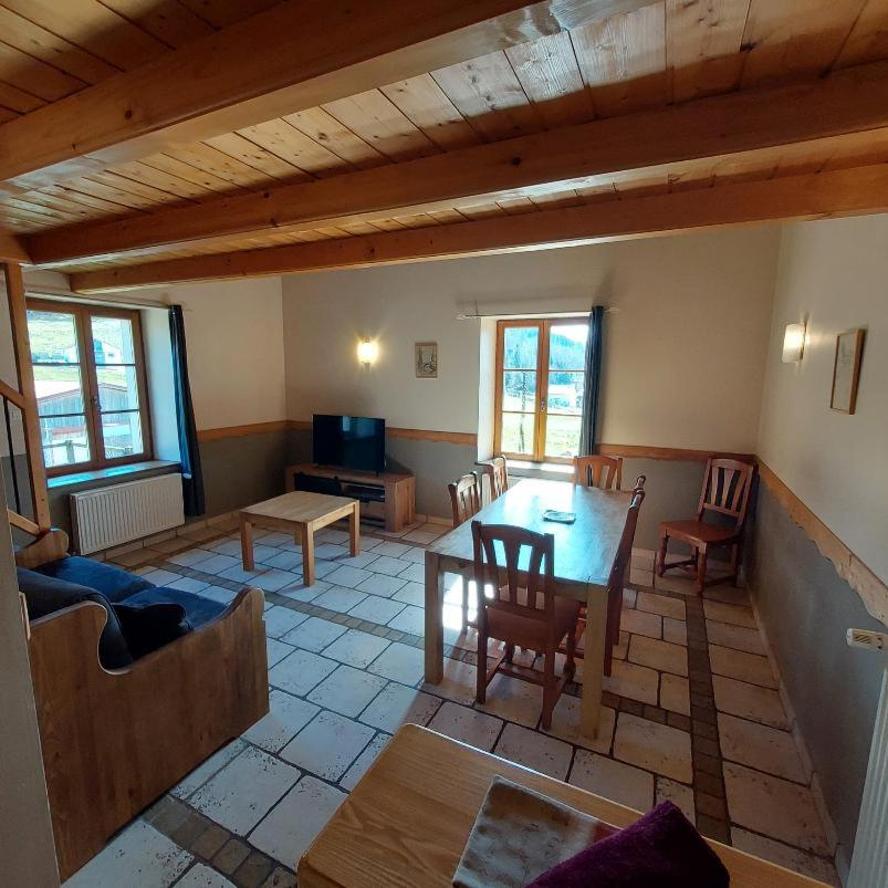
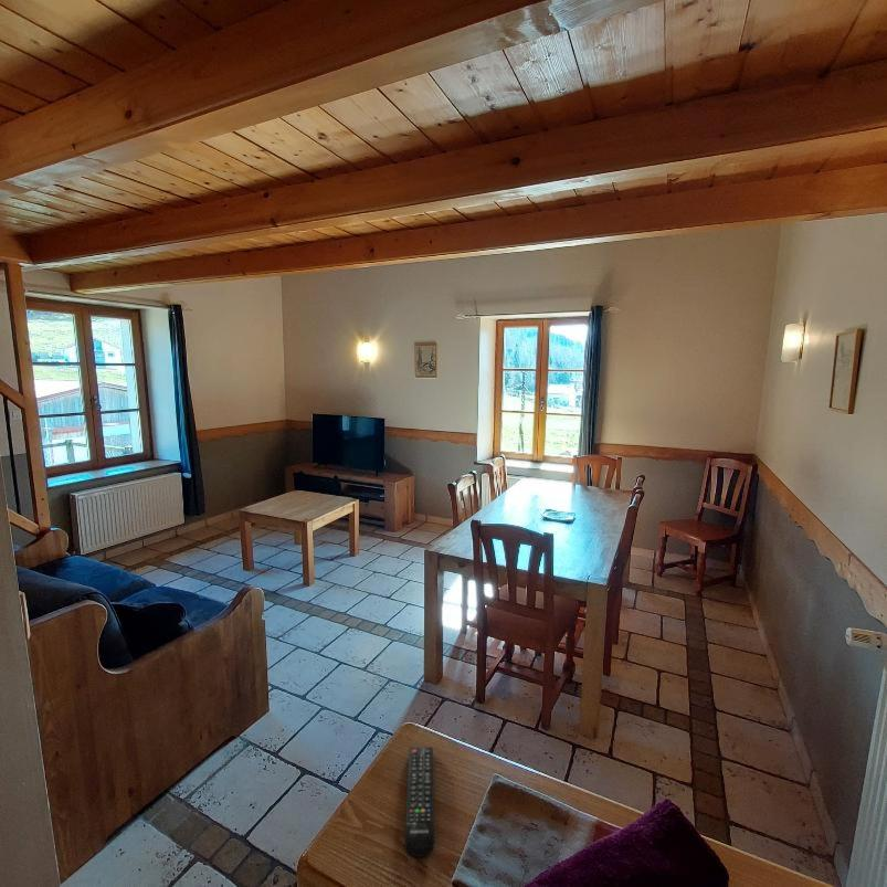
+ remote control [403,746,435,858]
